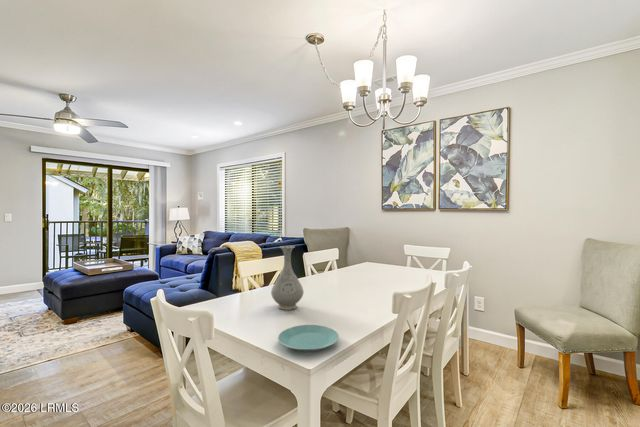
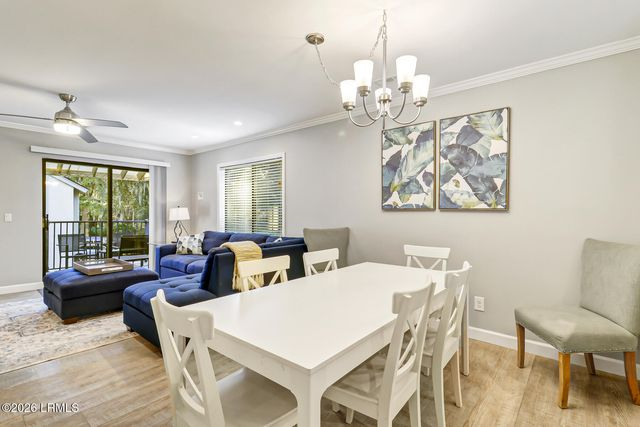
- plate [277,324,340,353]
- vase [270,245,304,311]
